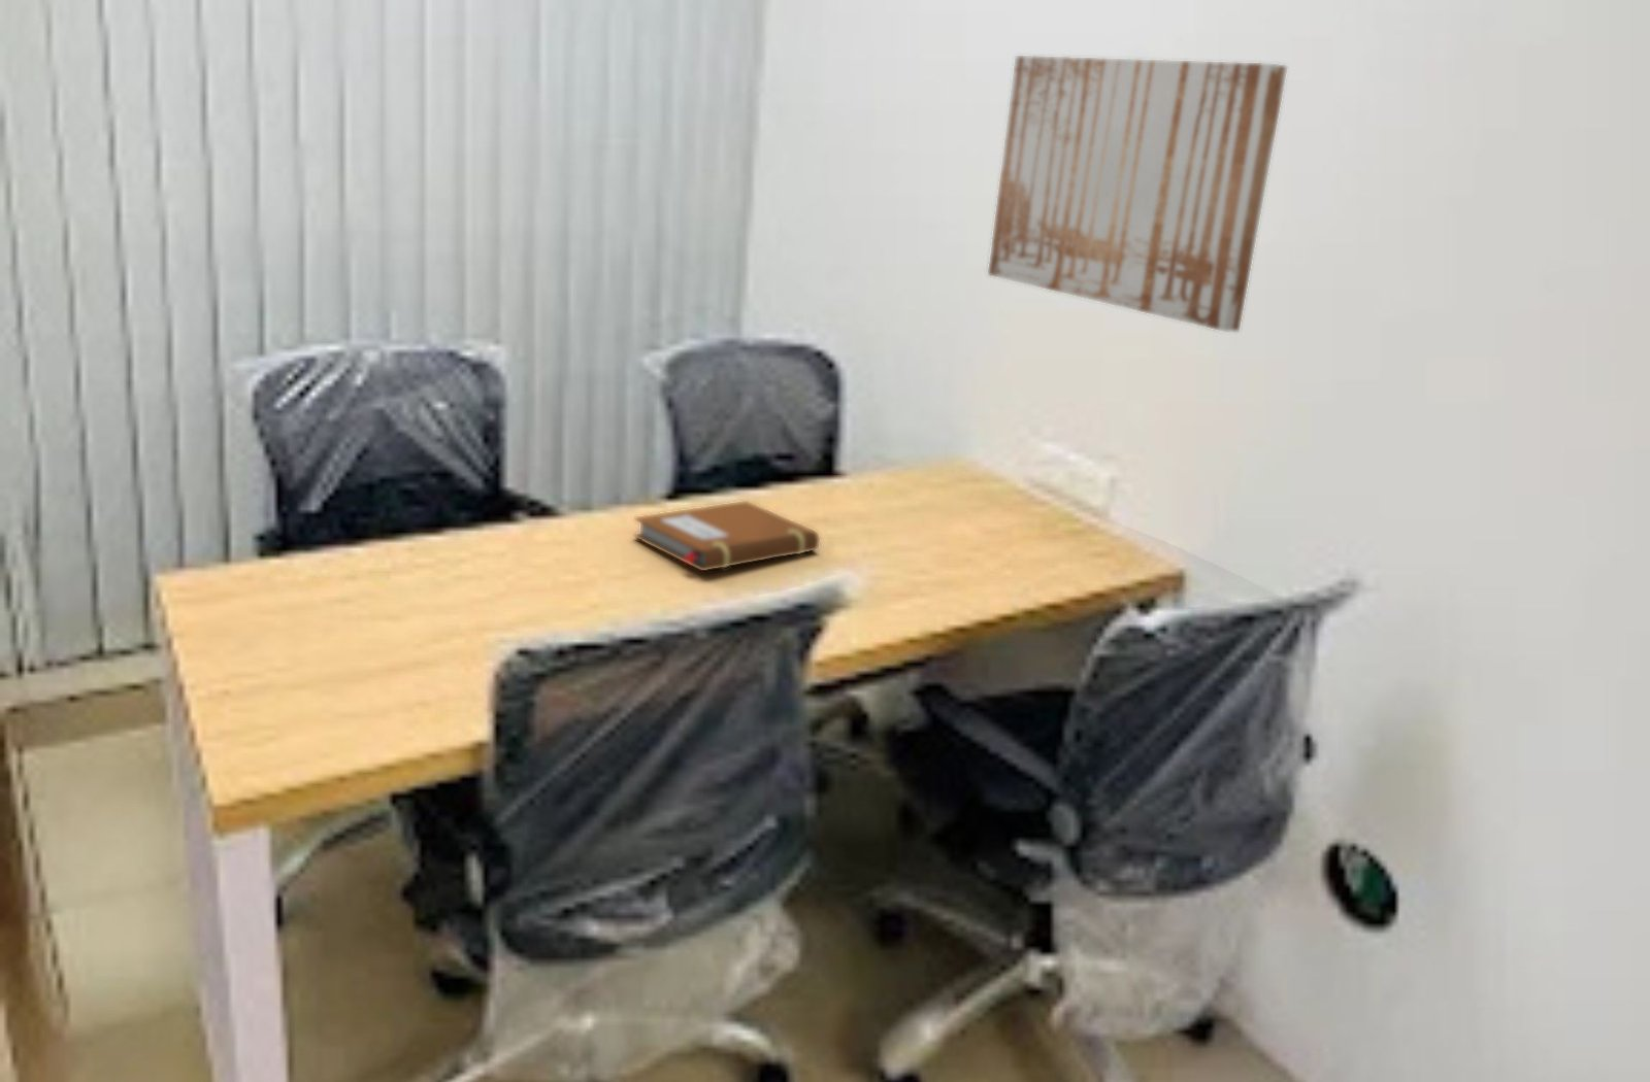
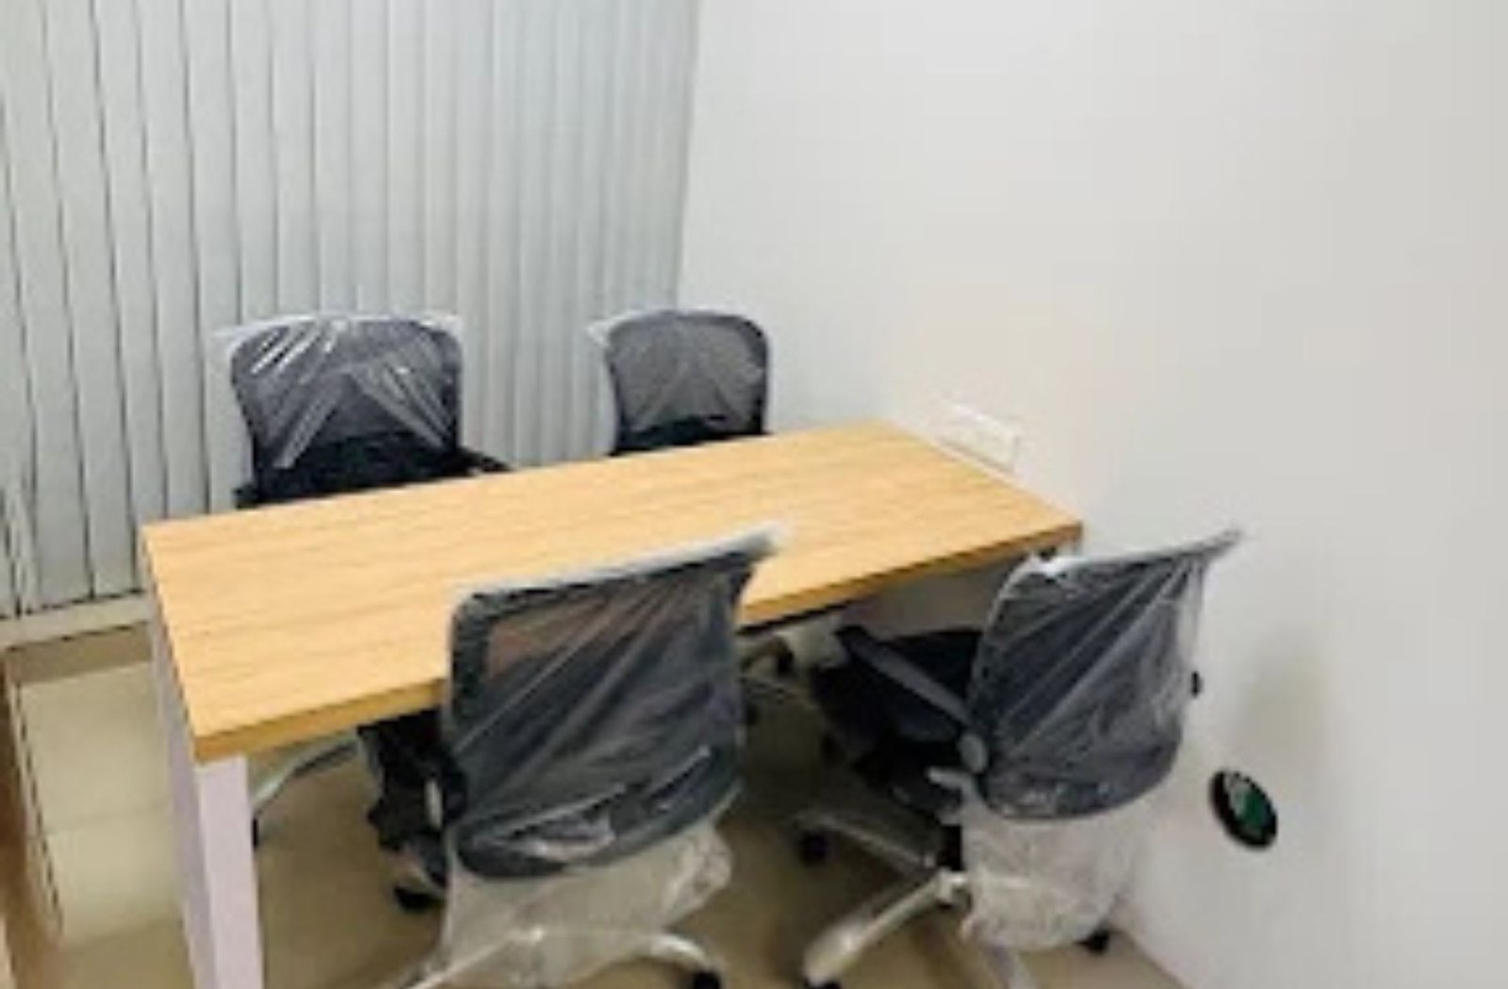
- wall art [987,54,1289,333]
- notebook [632,500,821,572]
